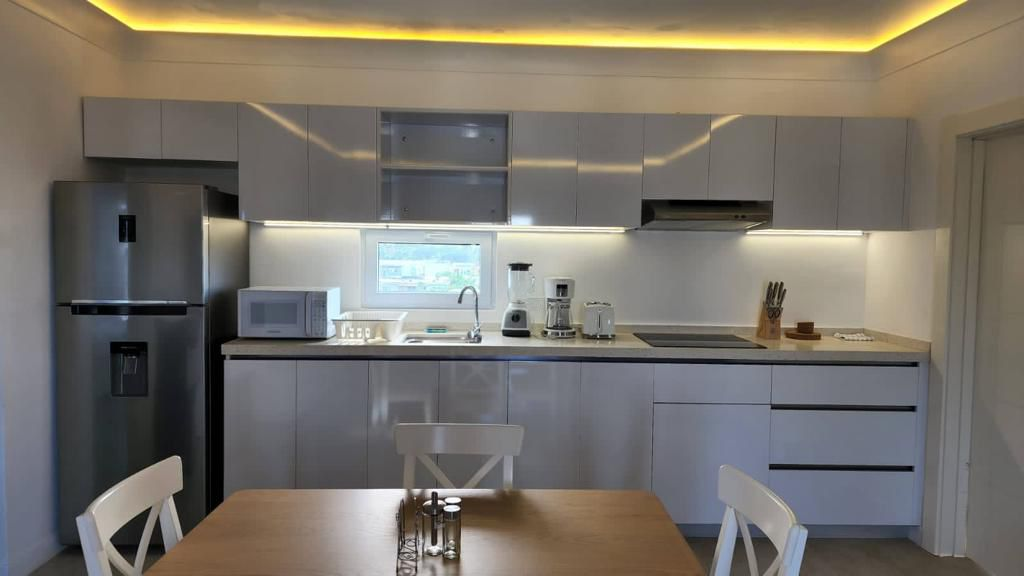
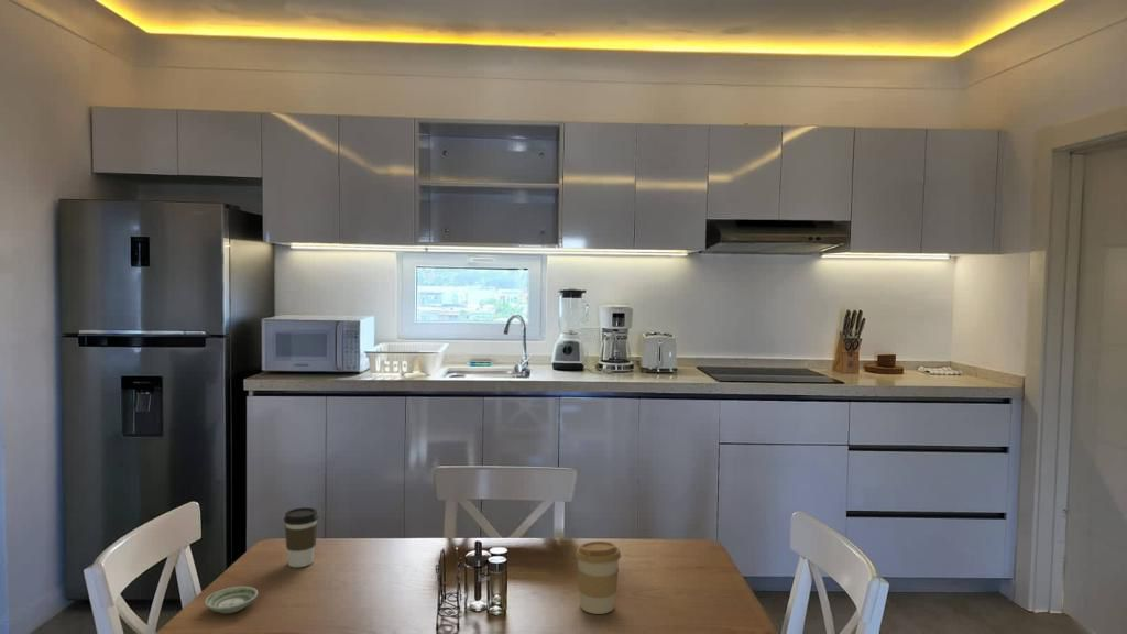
+ saucer [204,586,259,615]
+ coffee cup [575,540,622,615]
+ coffee cup [283,506,319,568]
